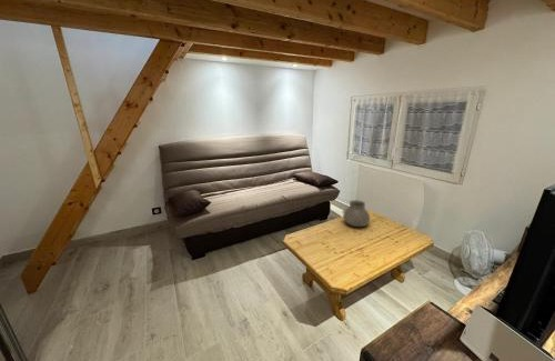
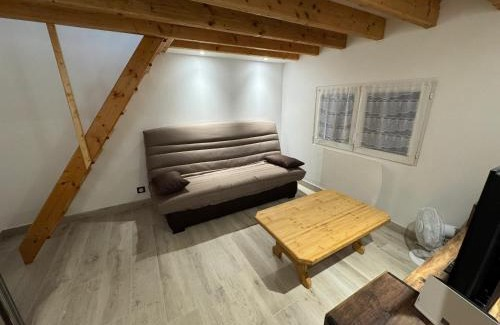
- vase [342,199,371,228]
